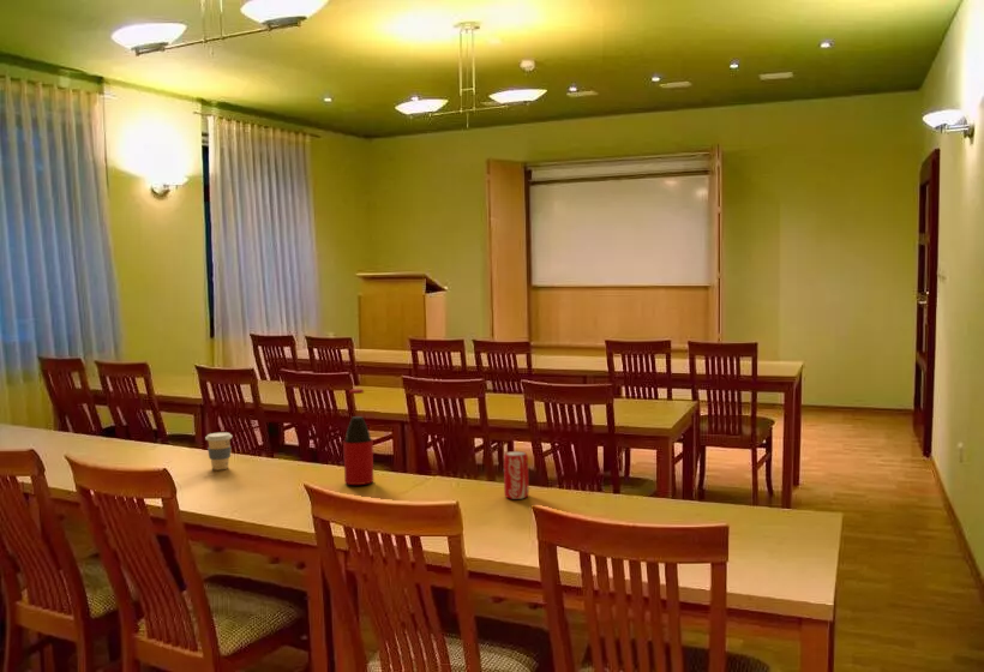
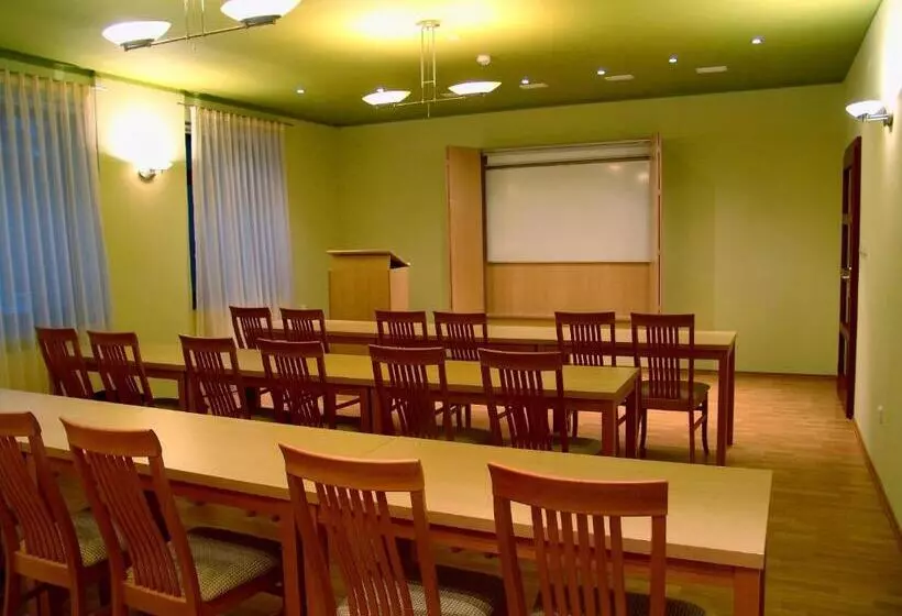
- beverage can [503,450,530,500]
- bottle [342,388,374,486]
- coffee cup [204,431,234,472]
